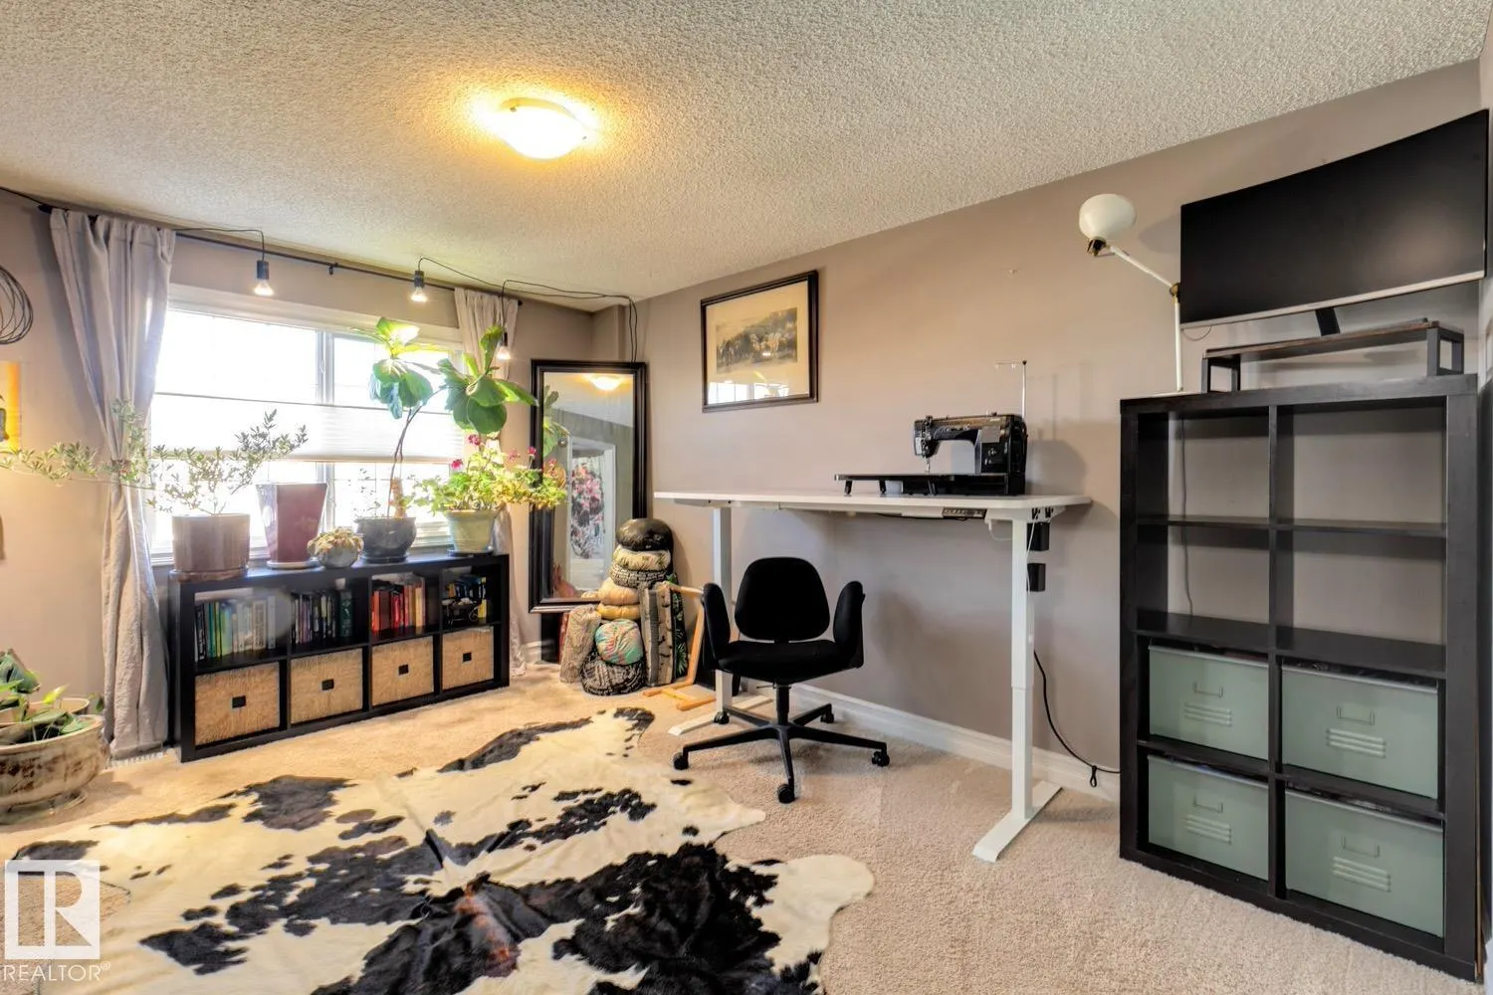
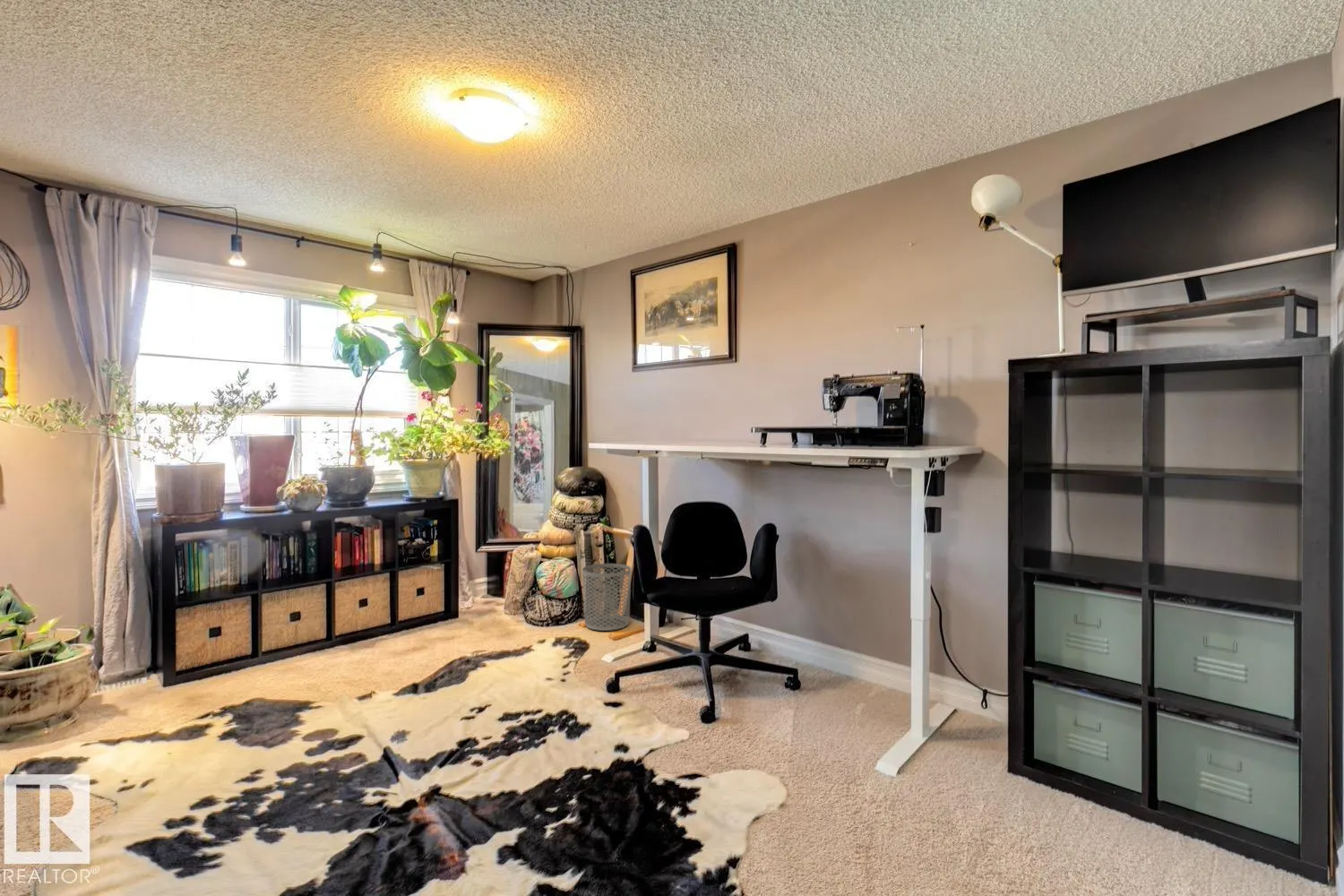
+ waste bin [582,563,632,632]
